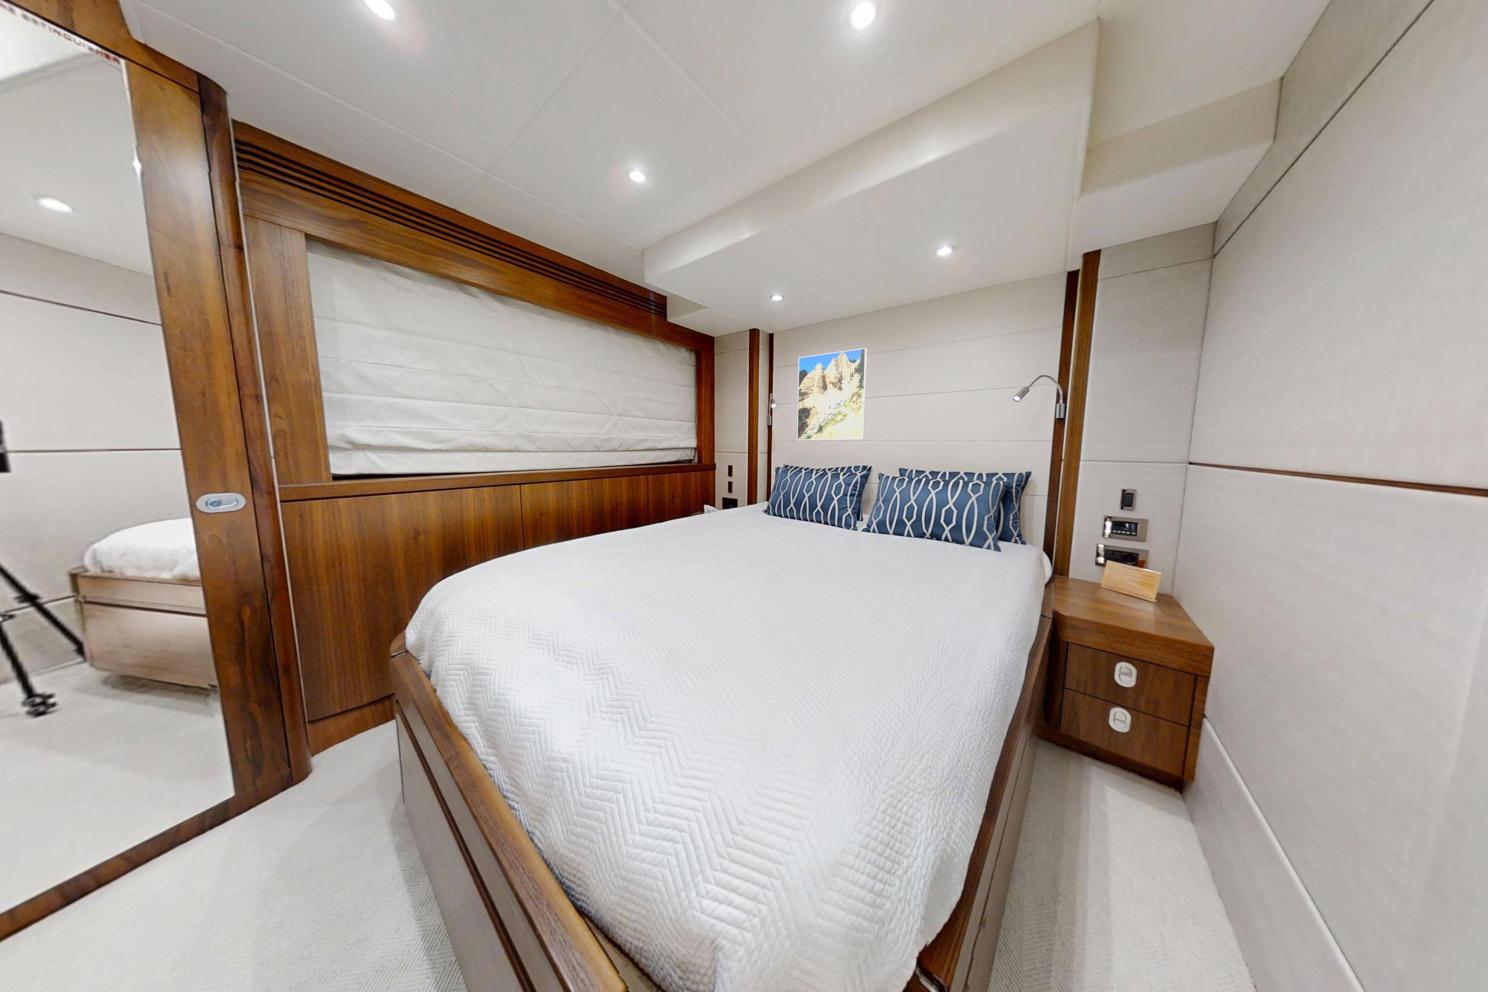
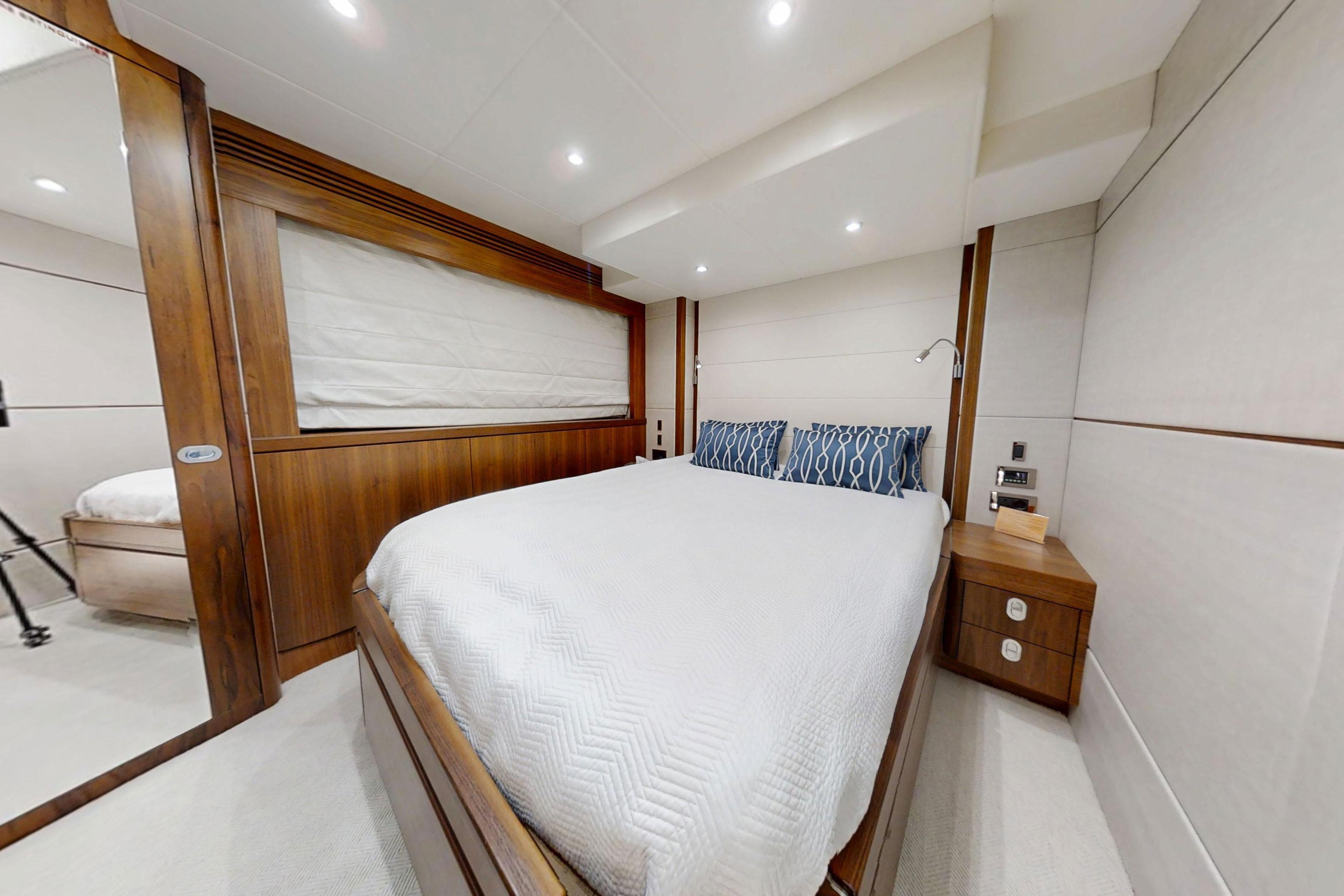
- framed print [796,348,868,441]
